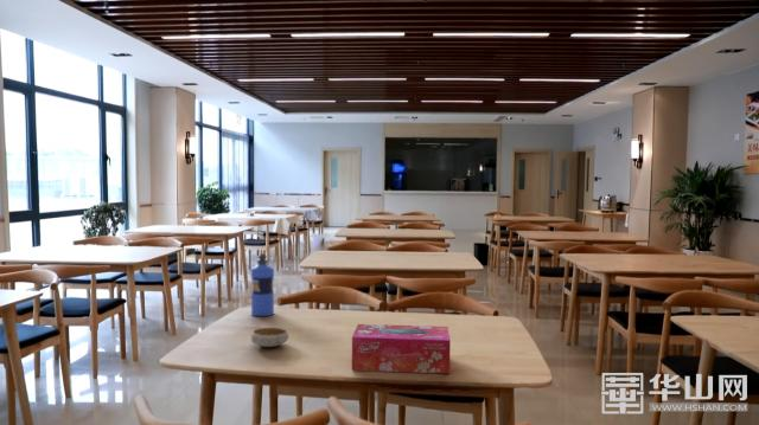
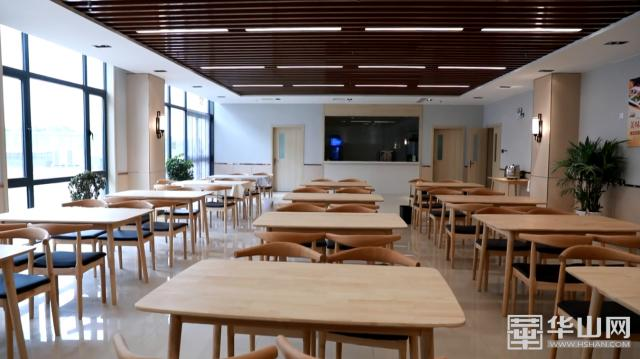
- tissue box [351,323,452,374]
- water bottle [250,252,275,317]
- bowl [250,327,289,348]
